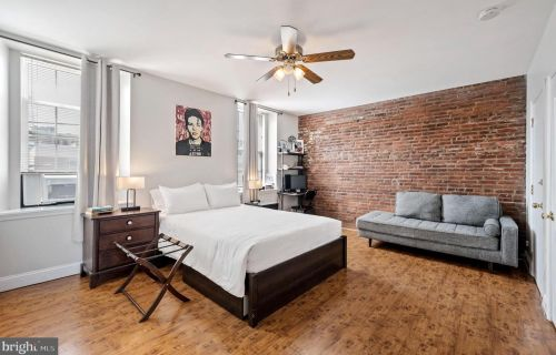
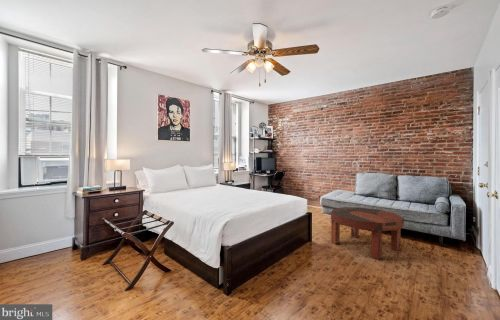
+ coffee table [330,206,405,260]
